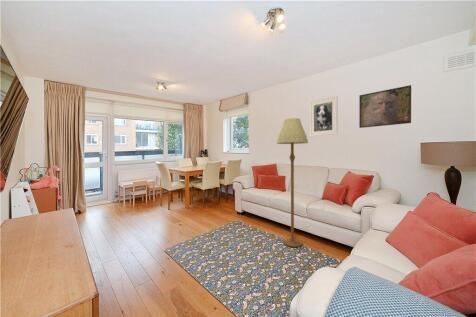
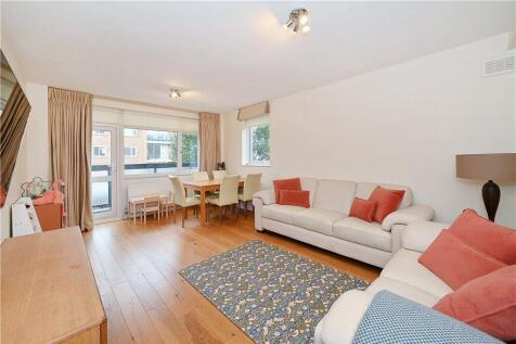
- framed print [309,95,338,137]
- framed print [358,84,412,129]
- floor lamp [276,117,309,248]
